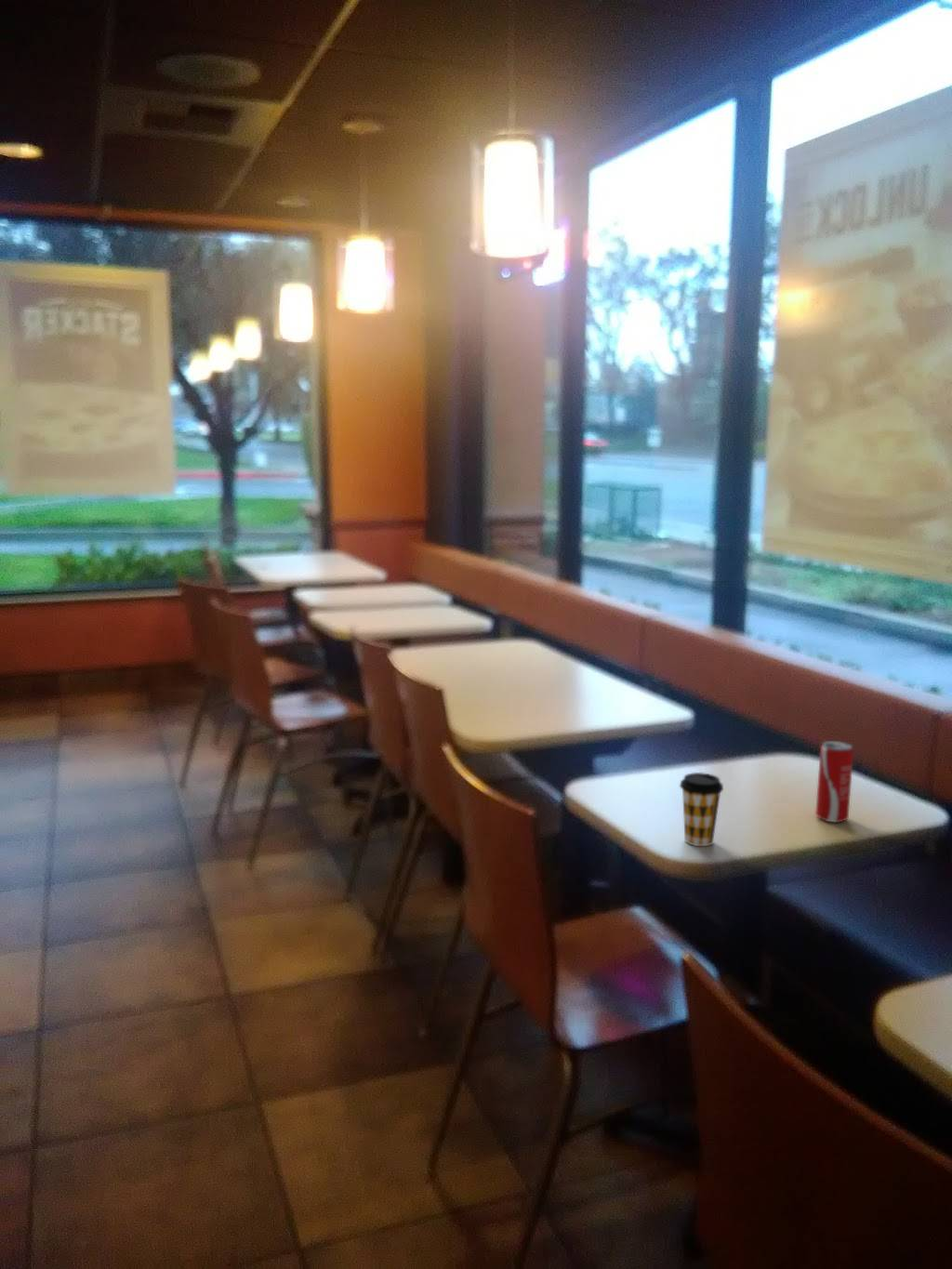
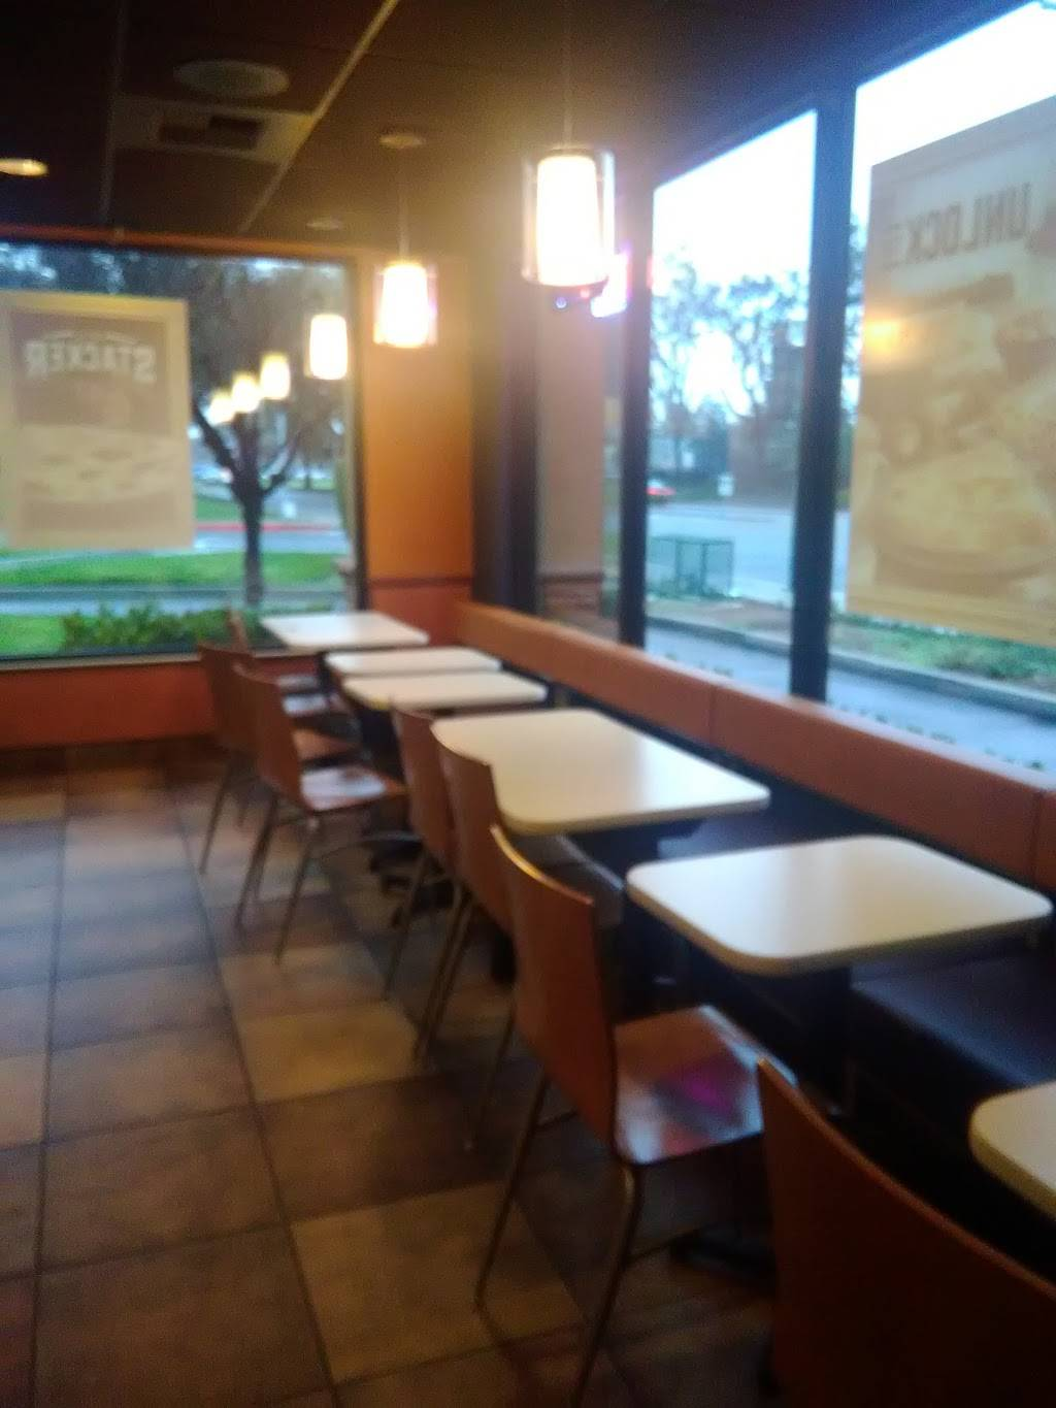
- coffee cup [679,772,724,847]
- beverage can [814,740,854,824]
